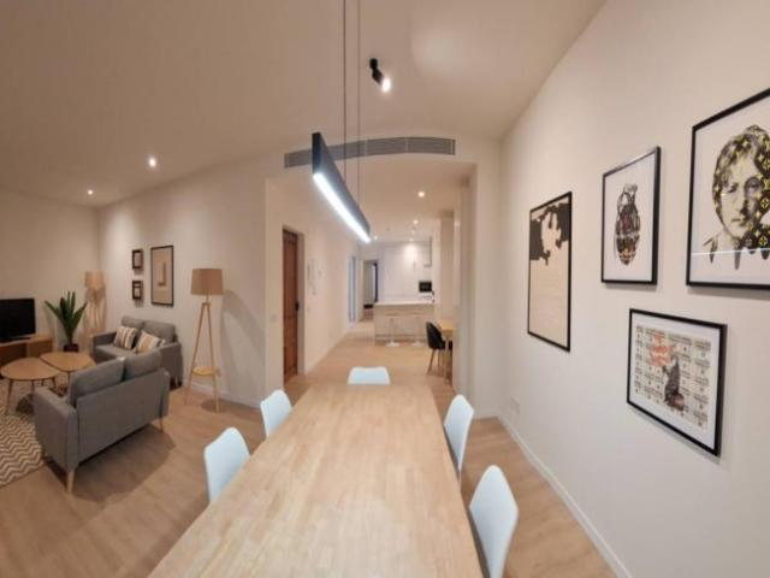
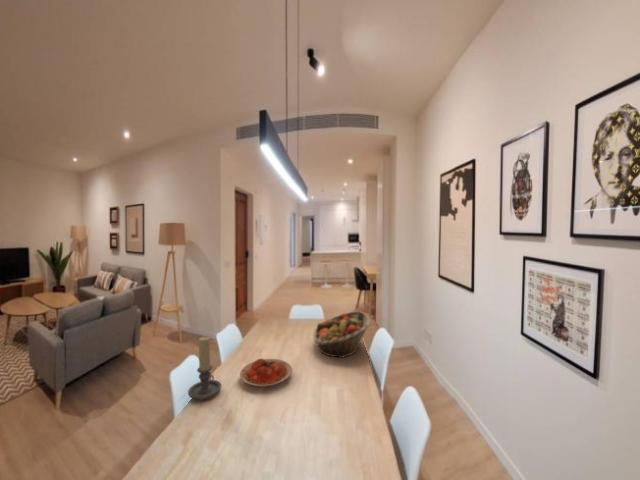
+ candle holder [187,335,222,401]
+ fruit basket [312,310,372,359]
+ plate [239,357,293,388]
